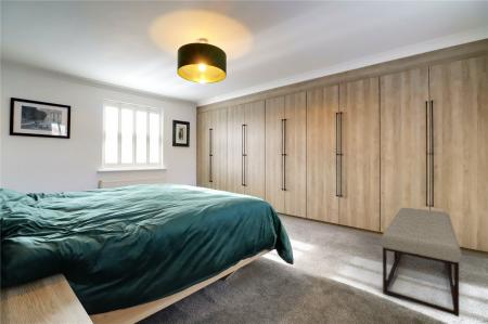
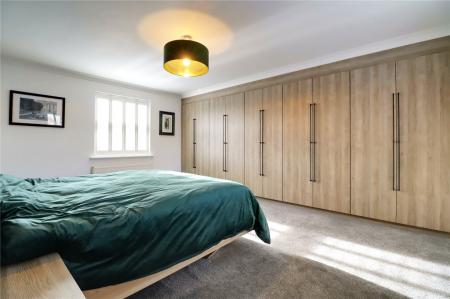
- bench [380,207,463,317]
